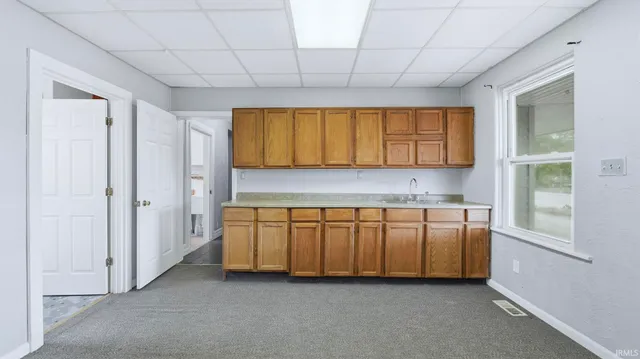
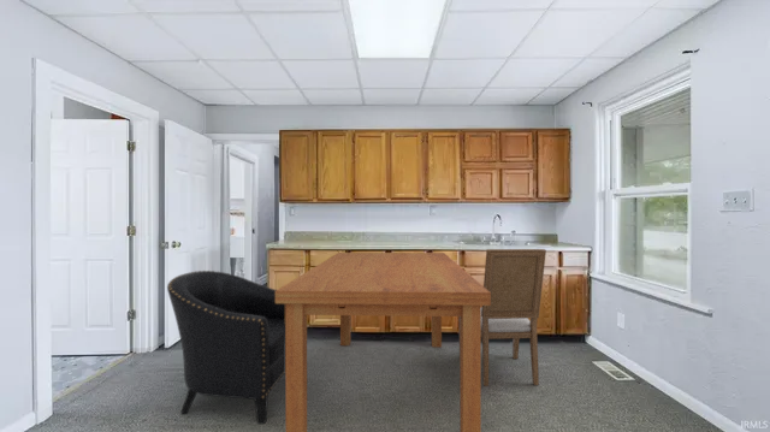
+ dining table [276,251,491,432]
+ chair [458,248,547,387]
+ chair [166,270,285,425]
